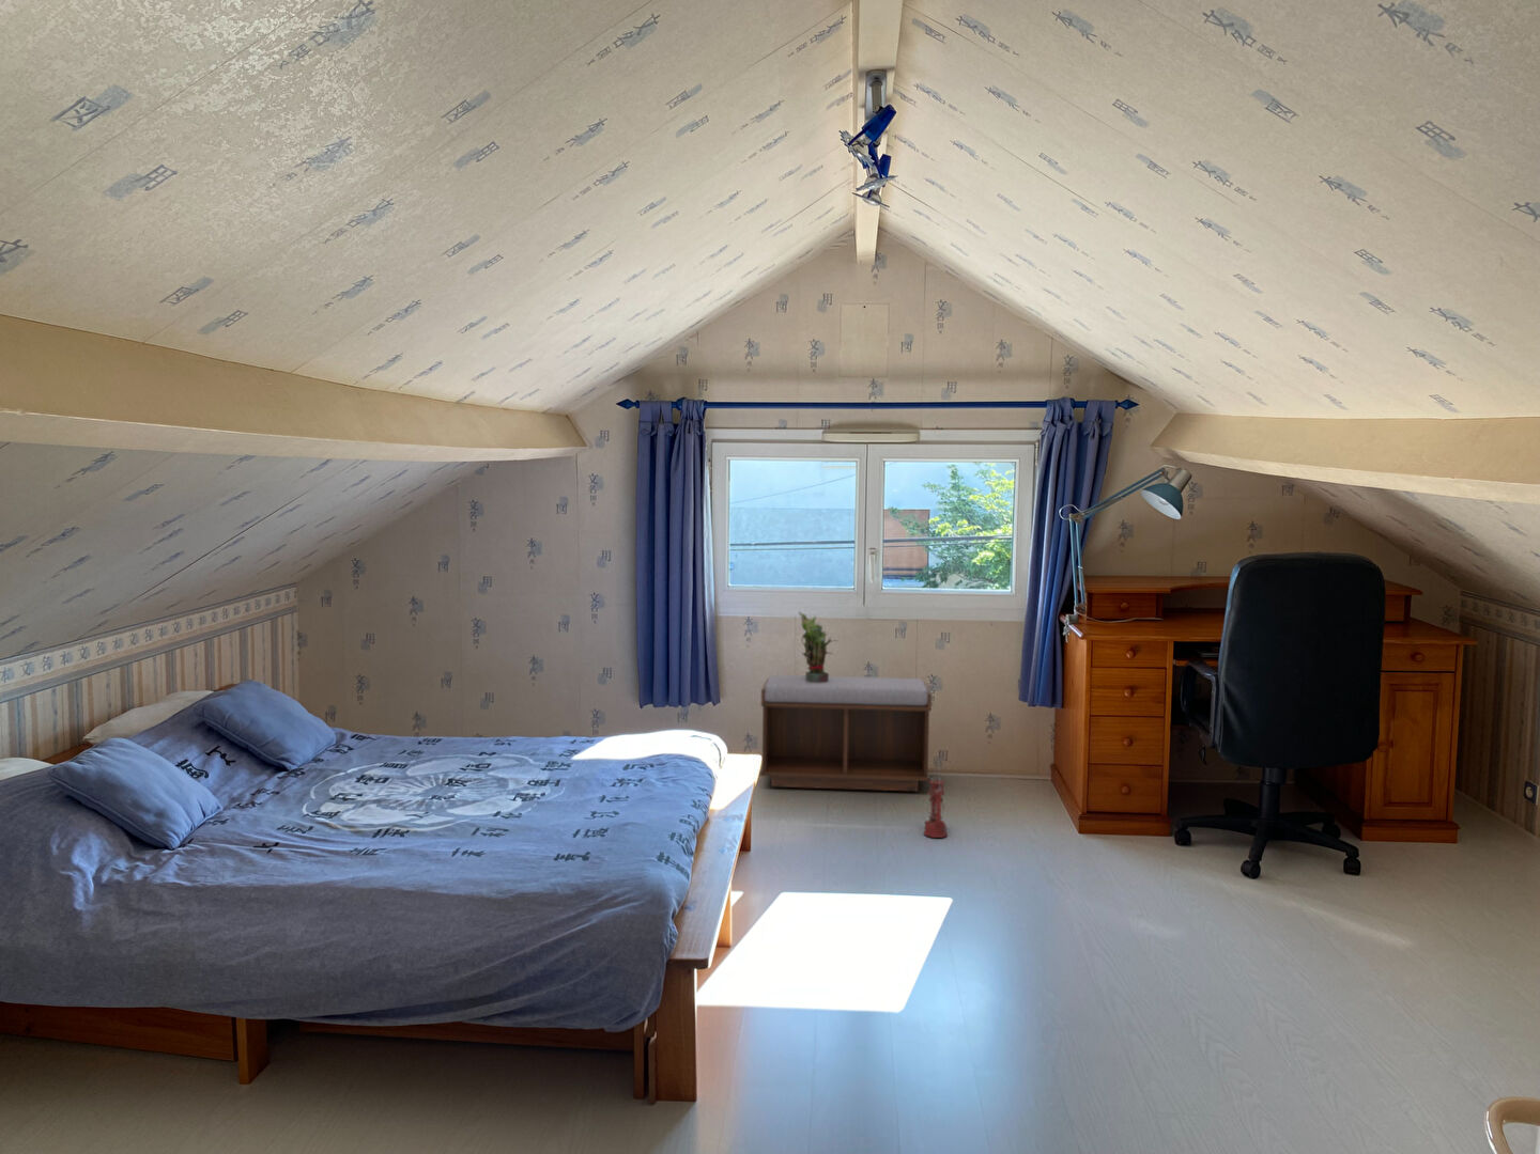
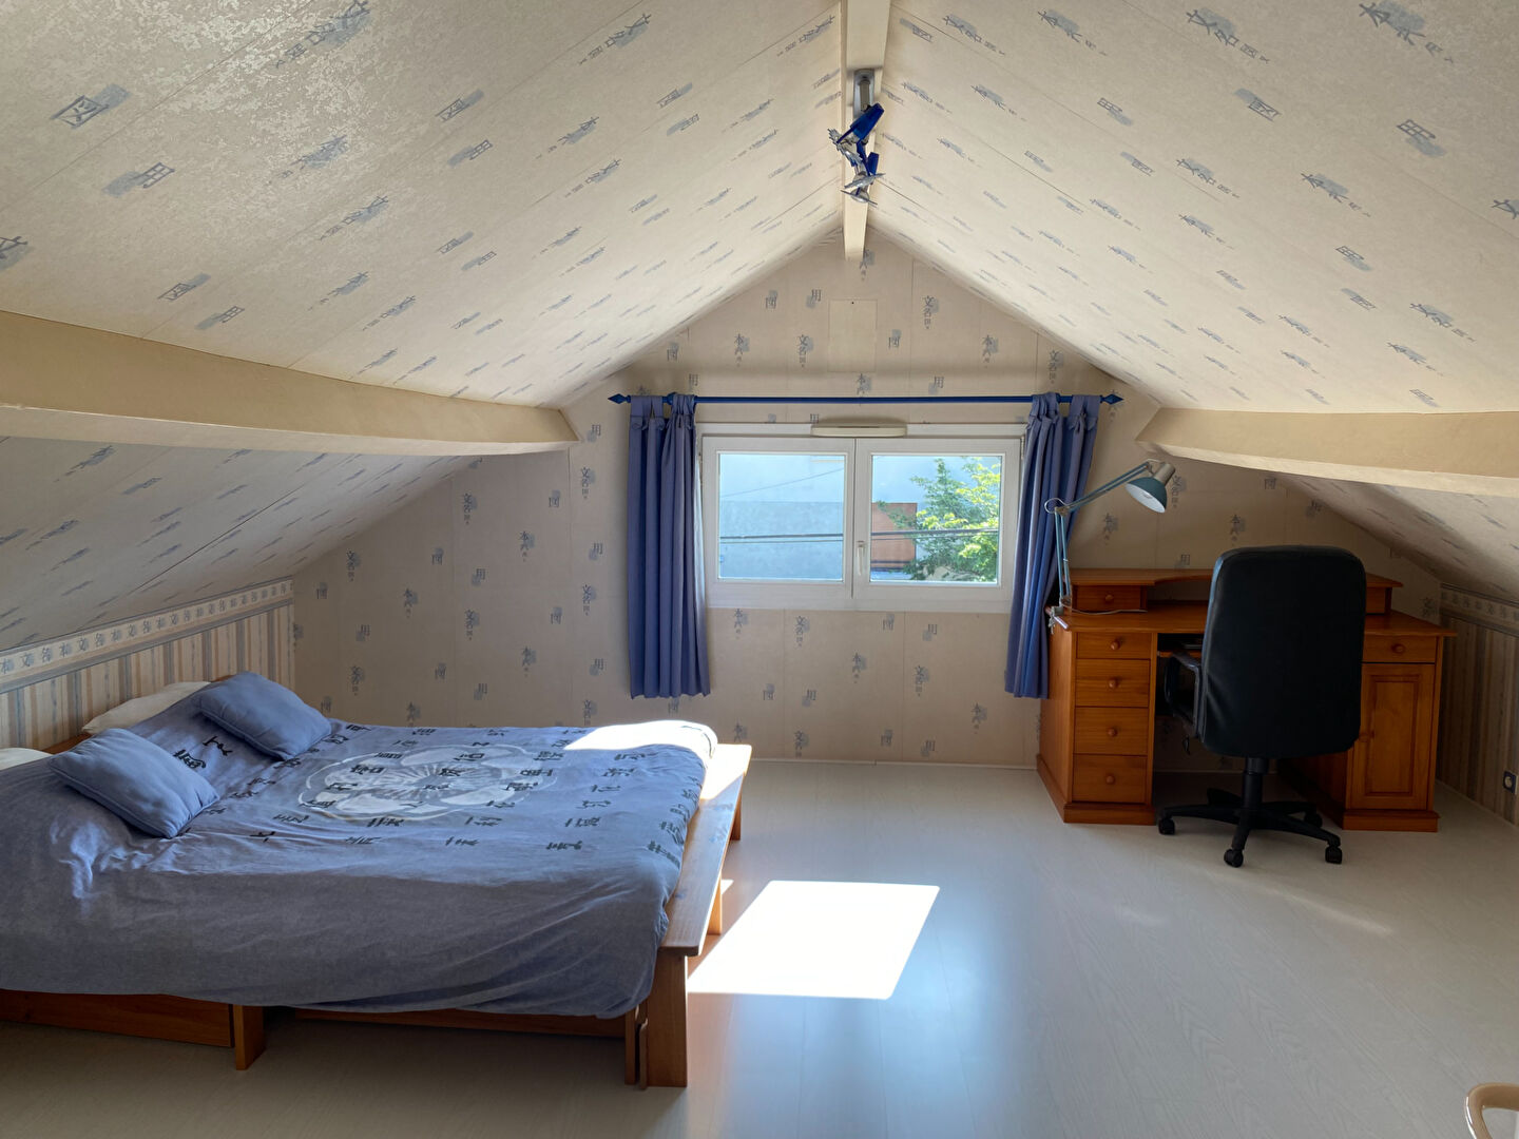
- lantern [923,758,948,839]
- potted plant [798,610,839,682]
- bench [759,674,932,792]
